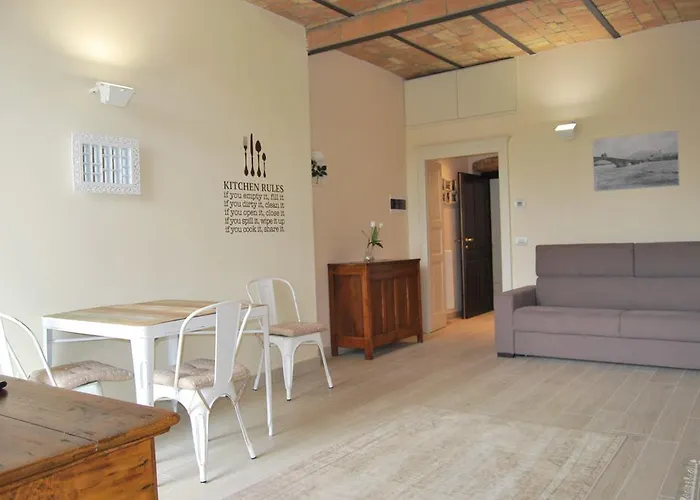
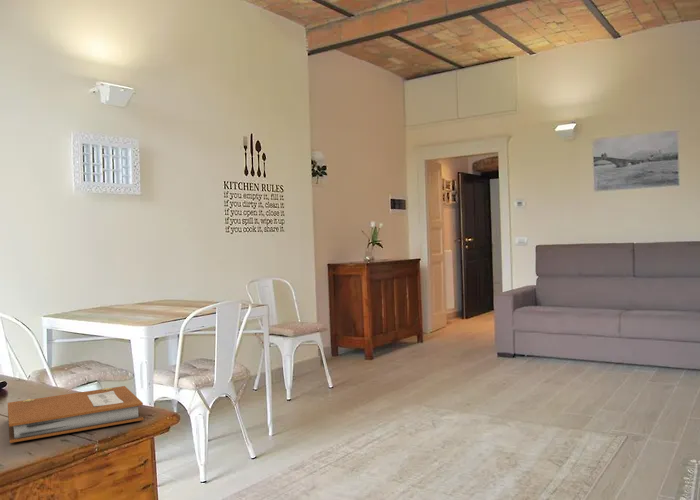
+ notebook [7,385,145,444]
